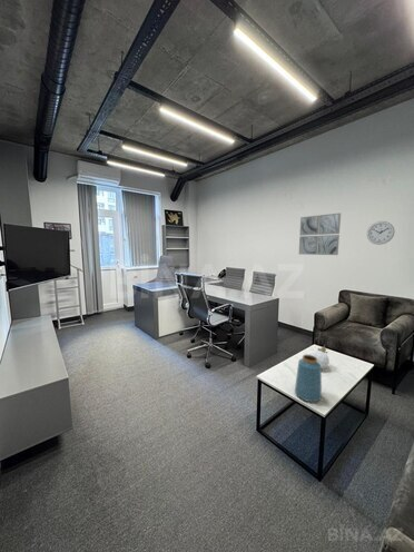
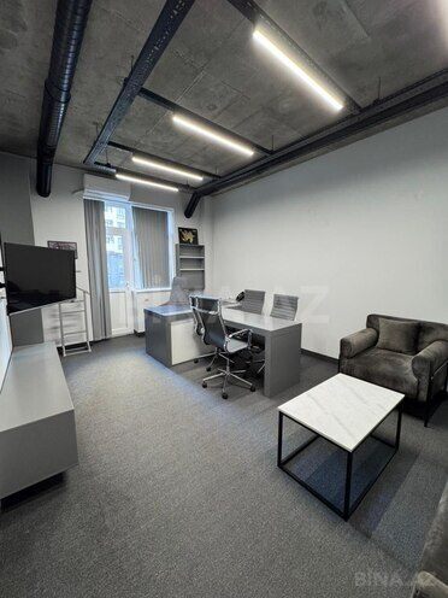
- decorative egg [308,344,331,369]
- wall art [298,211,342,256]
- wall clock [366,220,396,246]
- vase [294,354,323,403]
